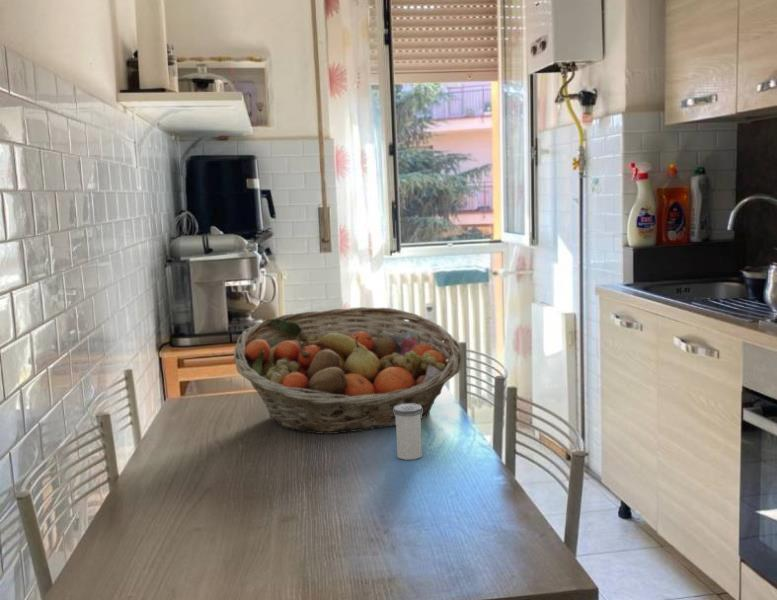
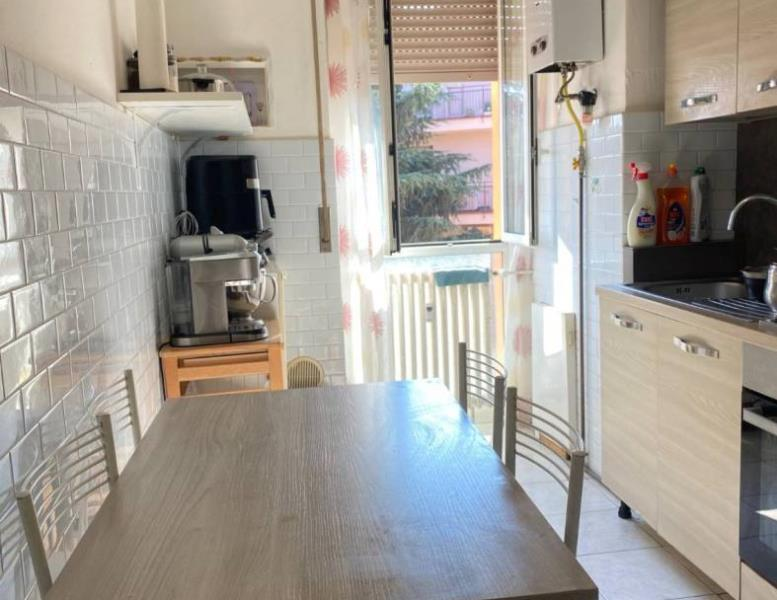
- salt shaker [394,404,423,461]
- fruit basket [233,306,463,435]
